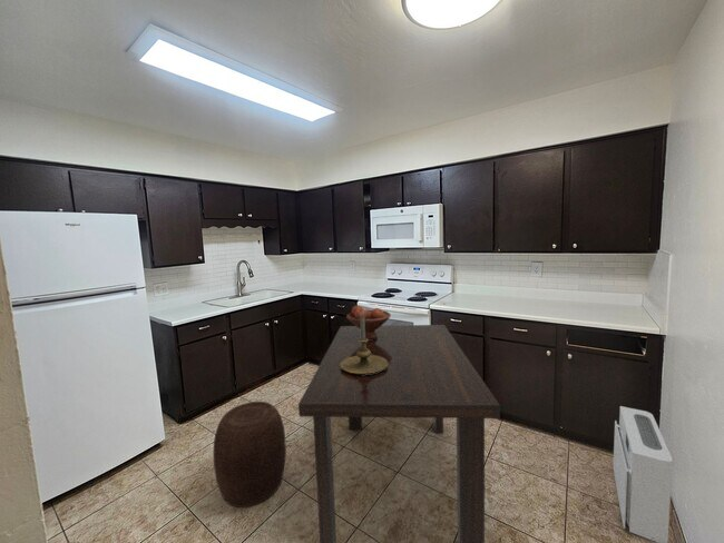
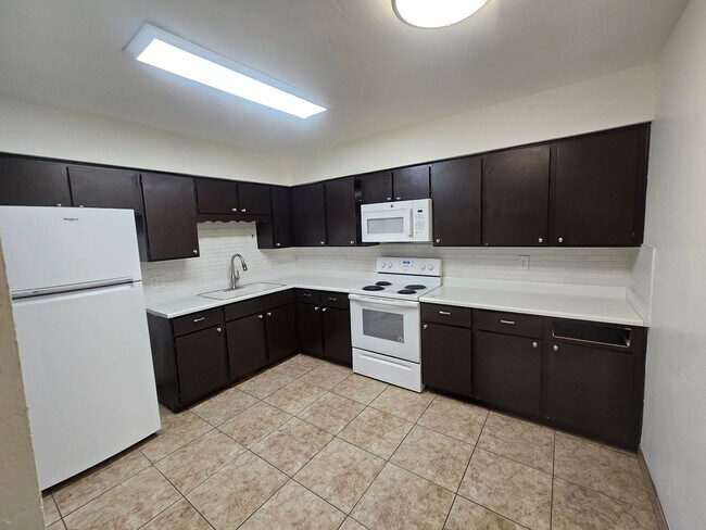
- air purifier [613,405,674,543]
- candle holder [341,315,388,375]
- dining table [297,324,501,543]
- stool [213,401,287,509]
- fruit bowl [345,305,392,339]
